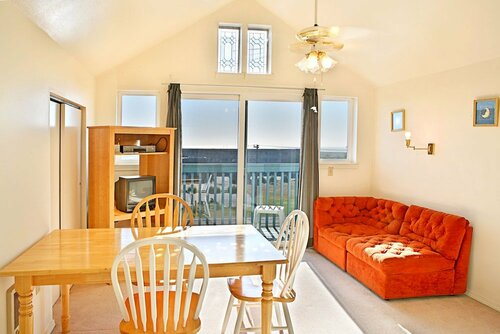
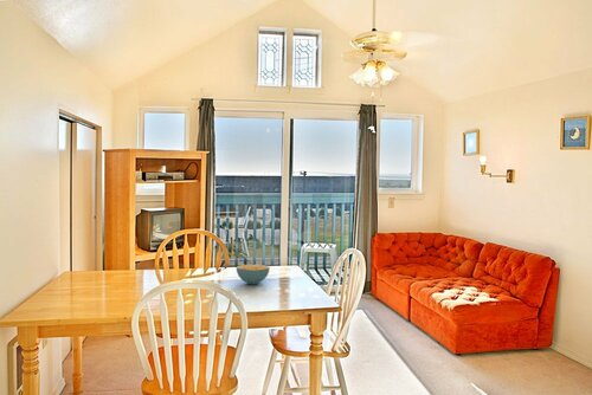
+ cereal bowl [236,264,271,285]
